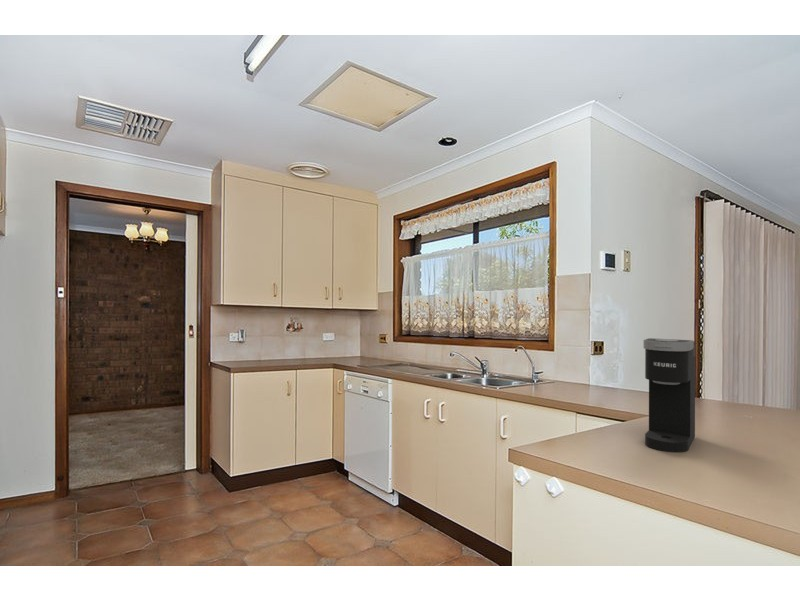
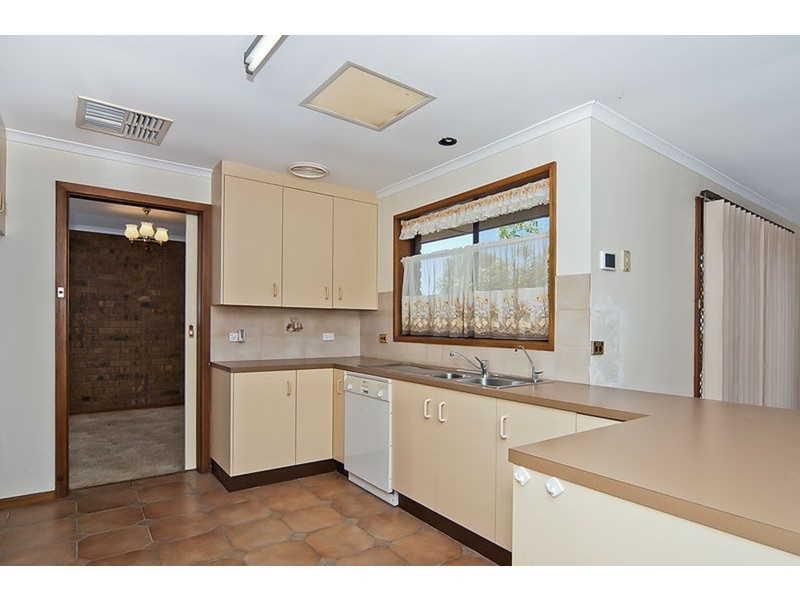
- coffee maker [643,337,696,453]
